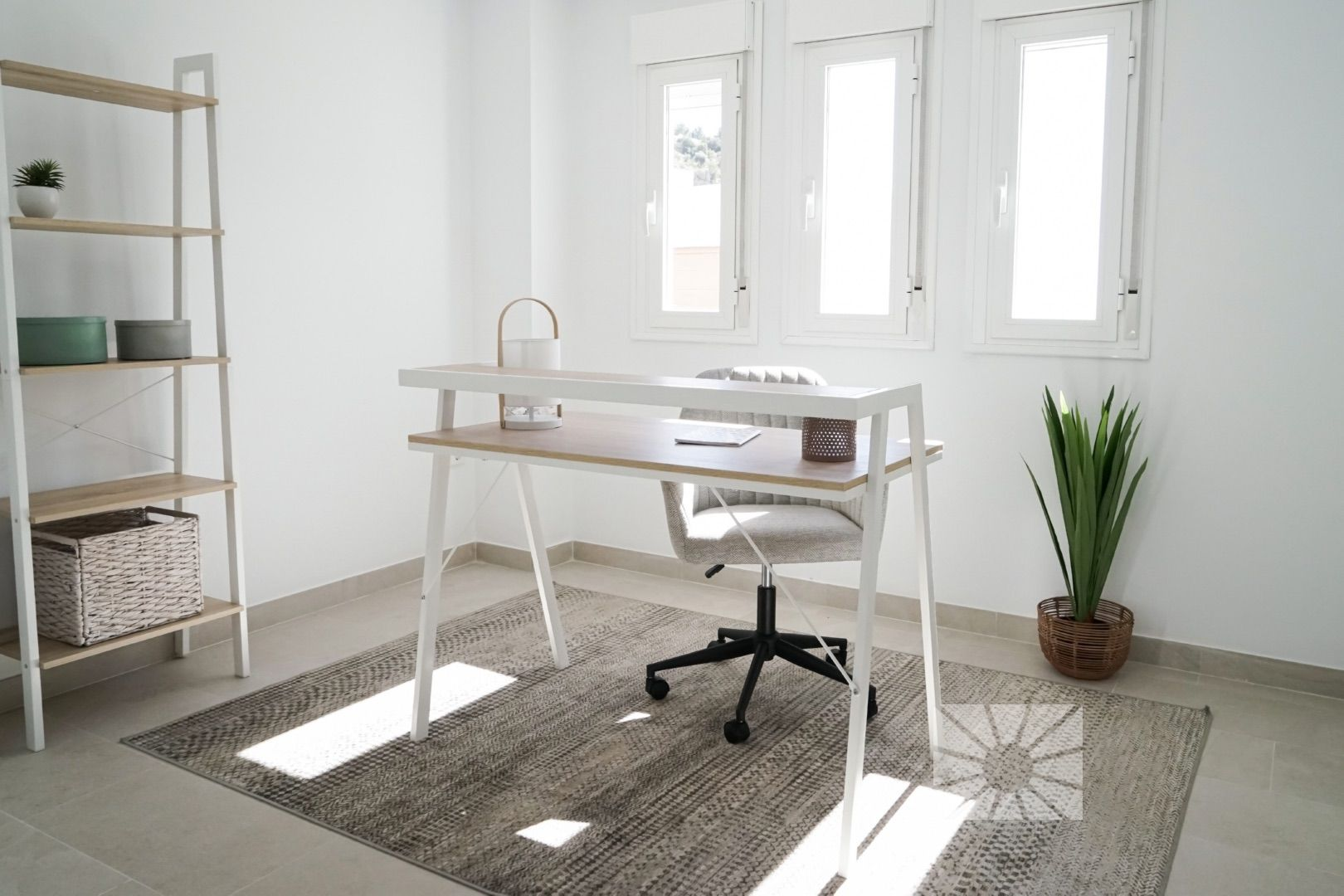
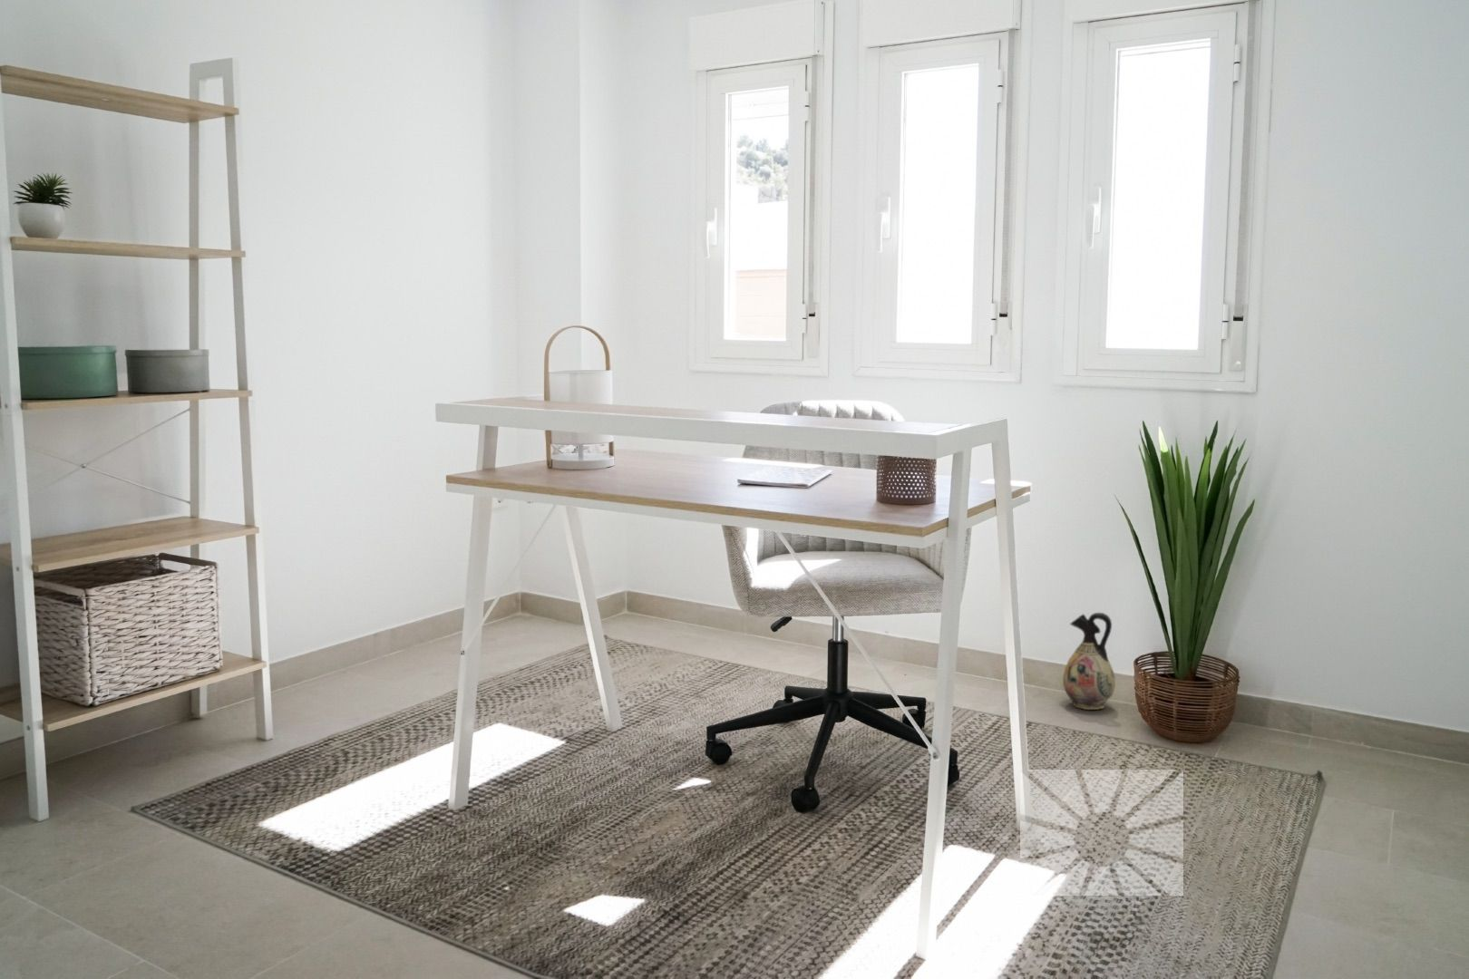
+ ceramic jug [1061,612,1116,710]
